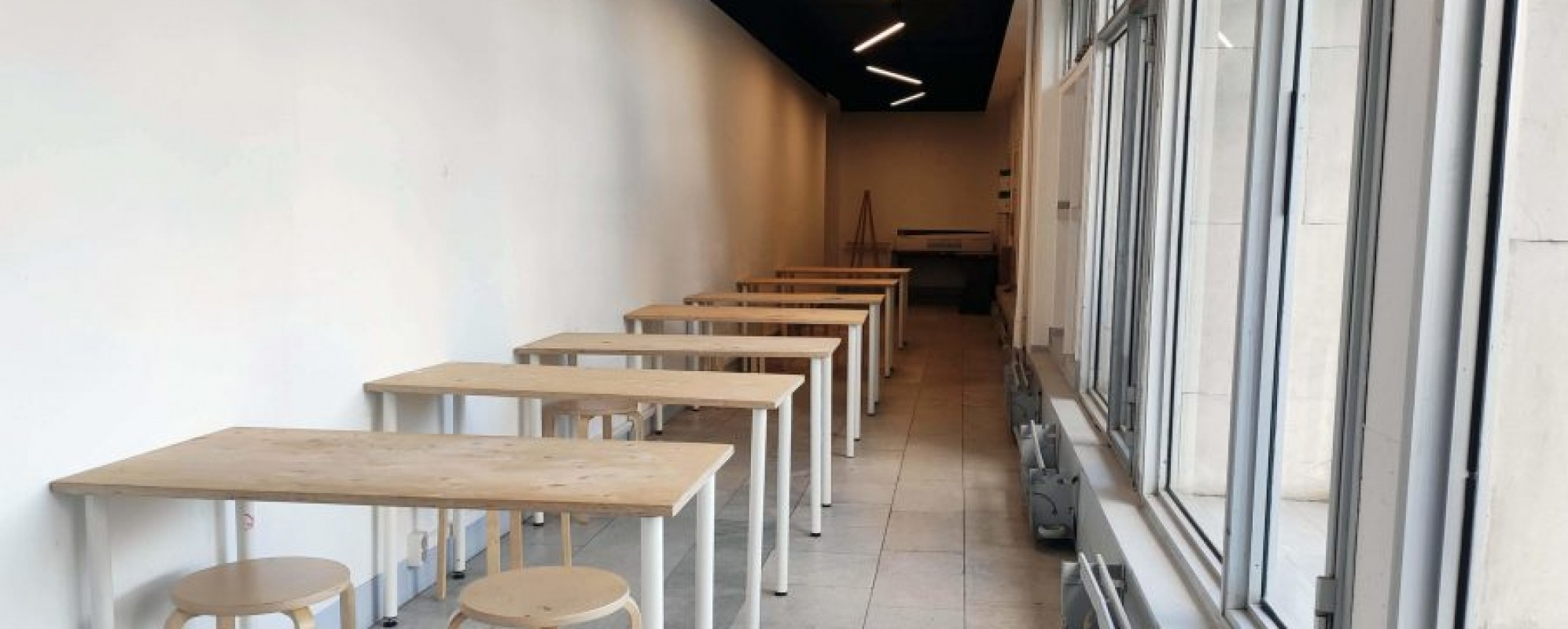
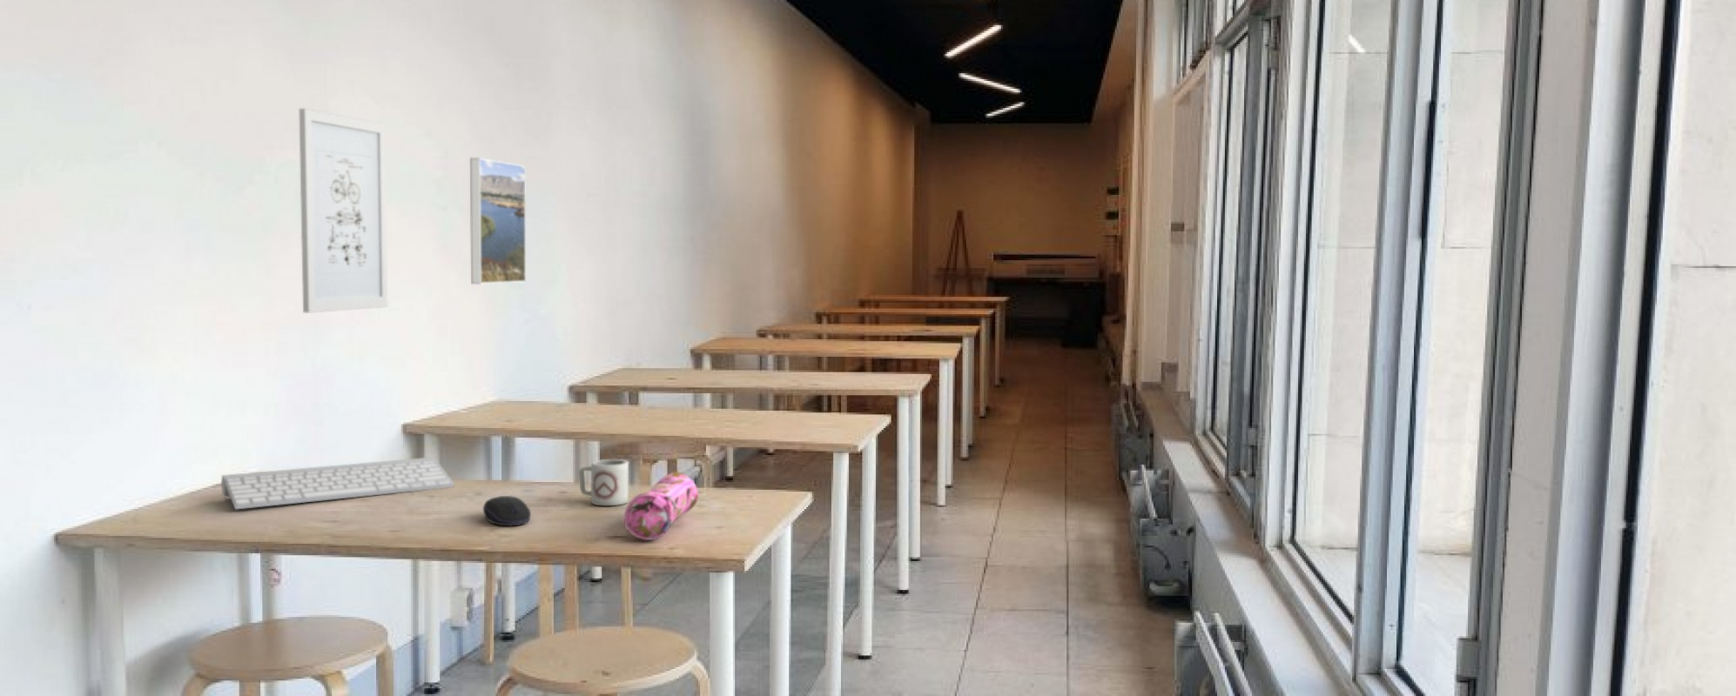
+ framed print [469,157,527,285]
+ pencil case [623,471,700,541]
+ wall art [299,107,389,314]
+ keyboard [220,456,455,510]
+ cup [578,458,630,507]
+ computer mouse [483,495,531,527]
